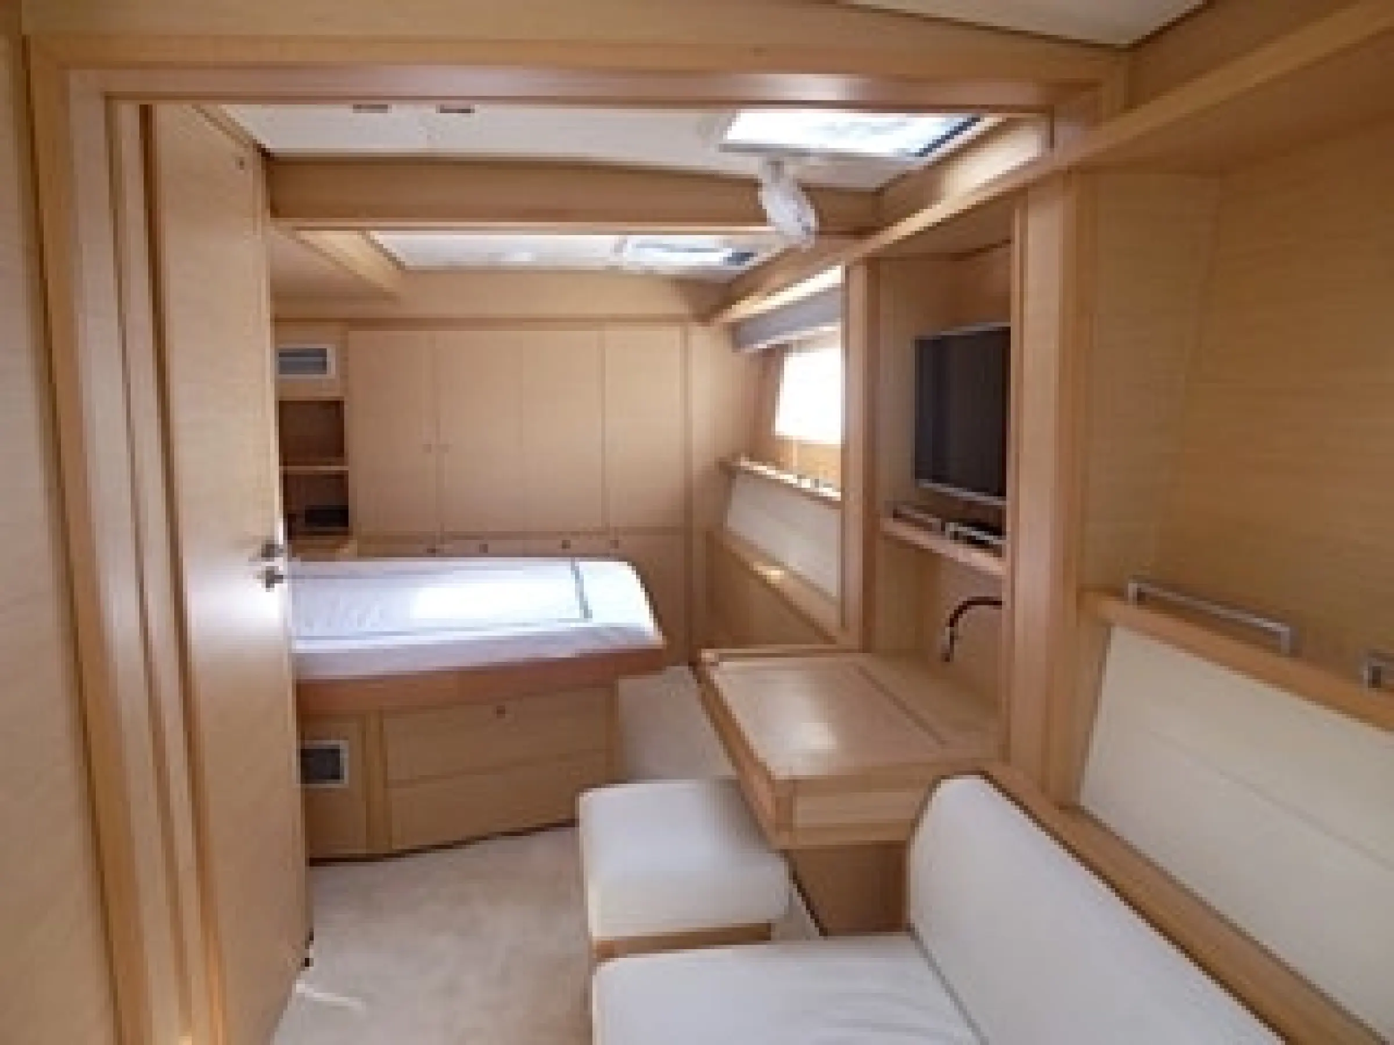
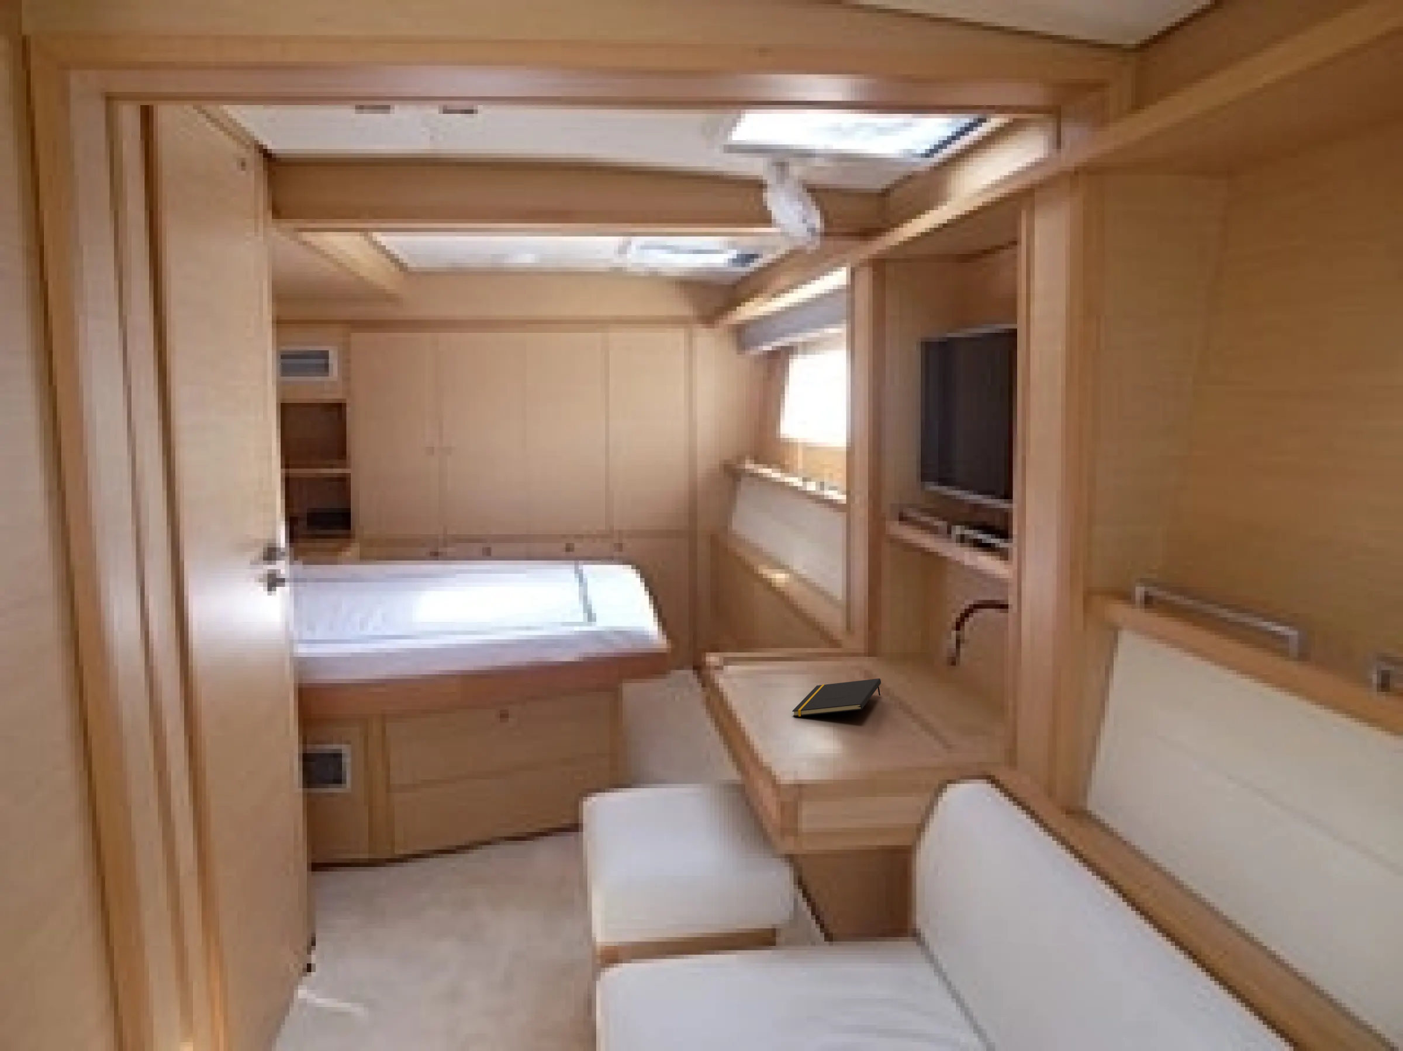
+ notepad [791,678,882,716]
